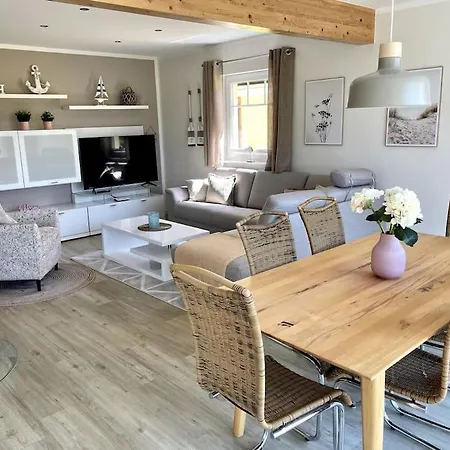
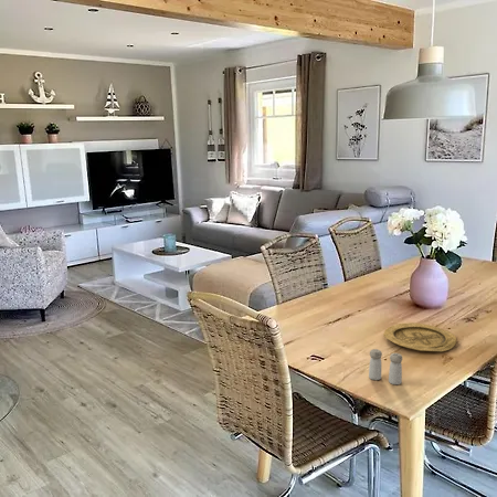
+ salt and pepper shaker [368,348,403,385]
+ plate [382,321,457,352]
